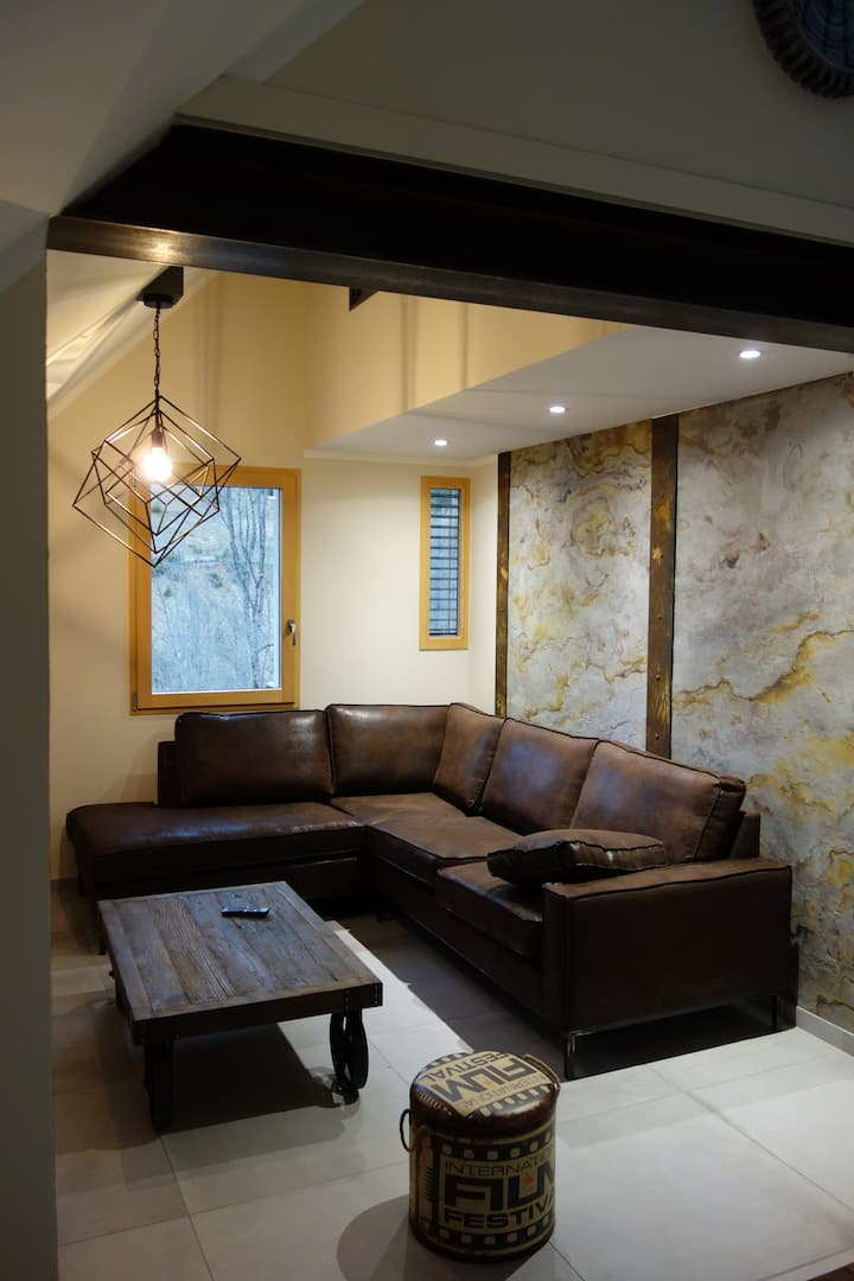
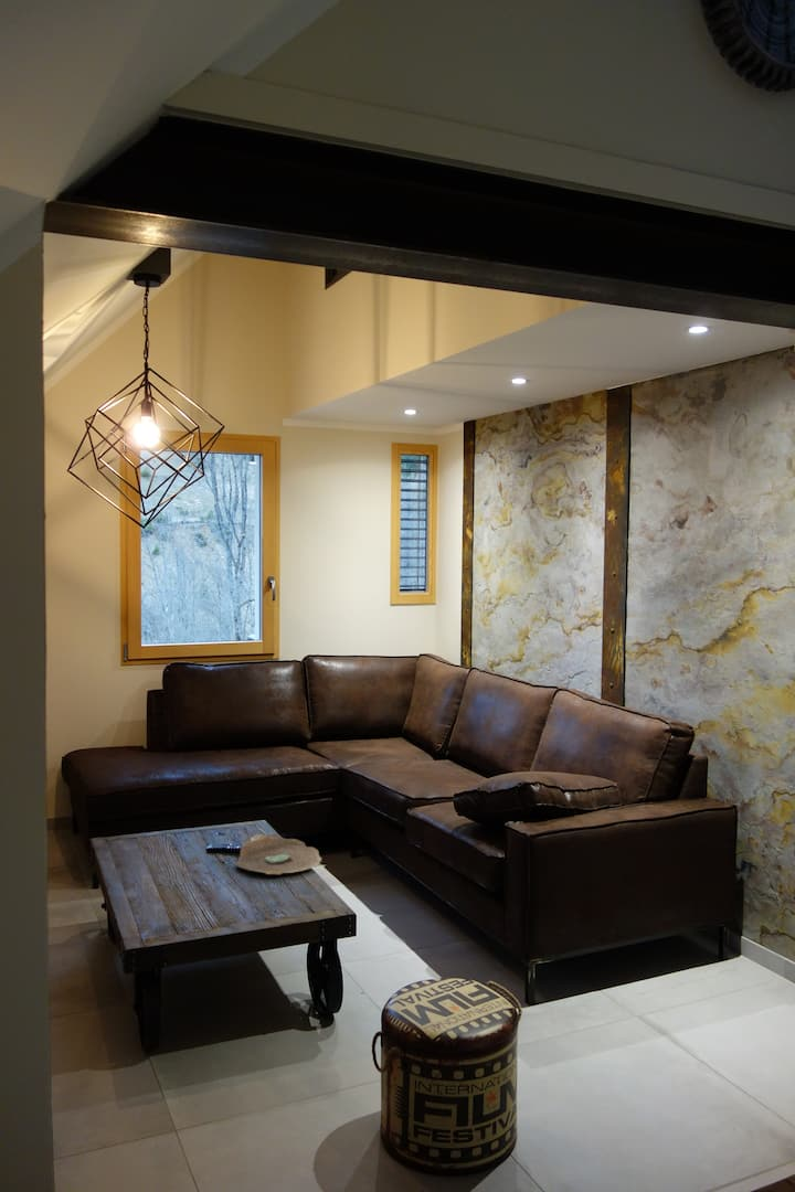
+ decorative bowl [234,833,322,875]
